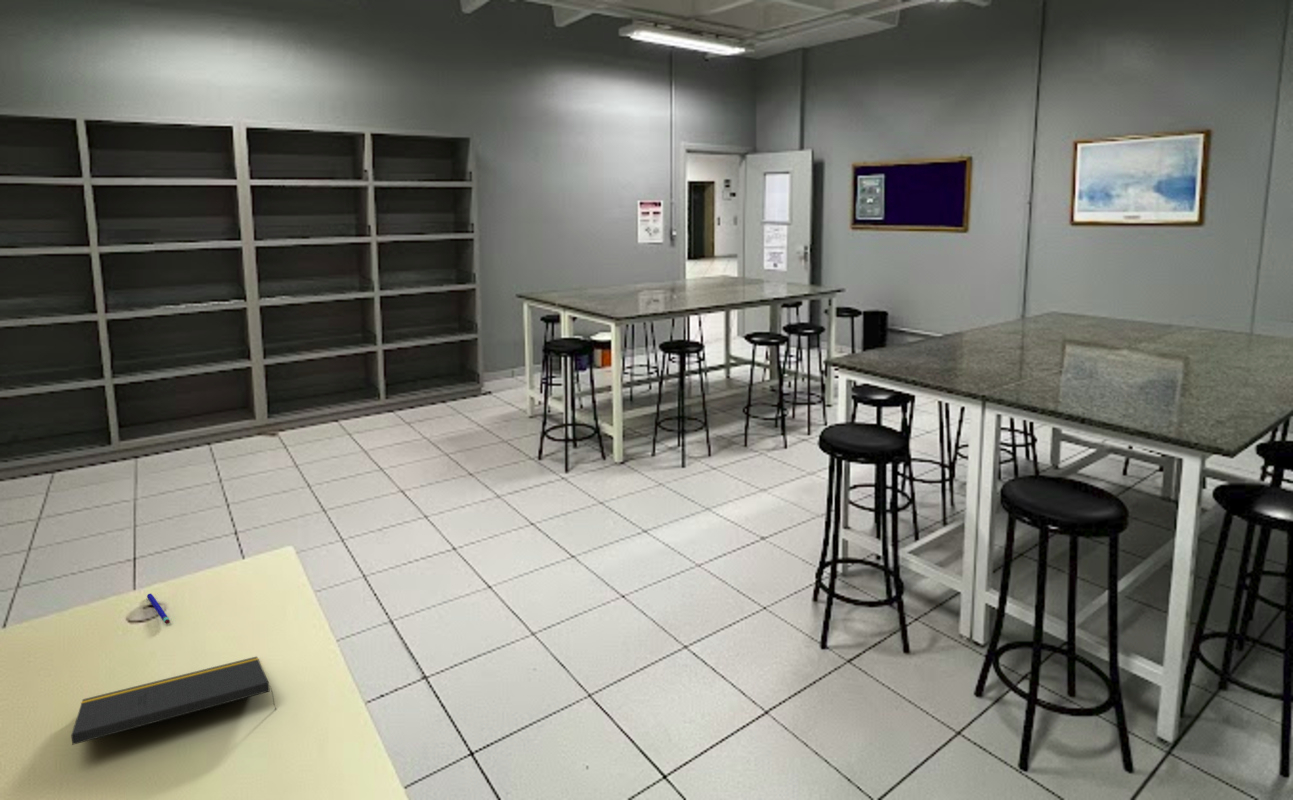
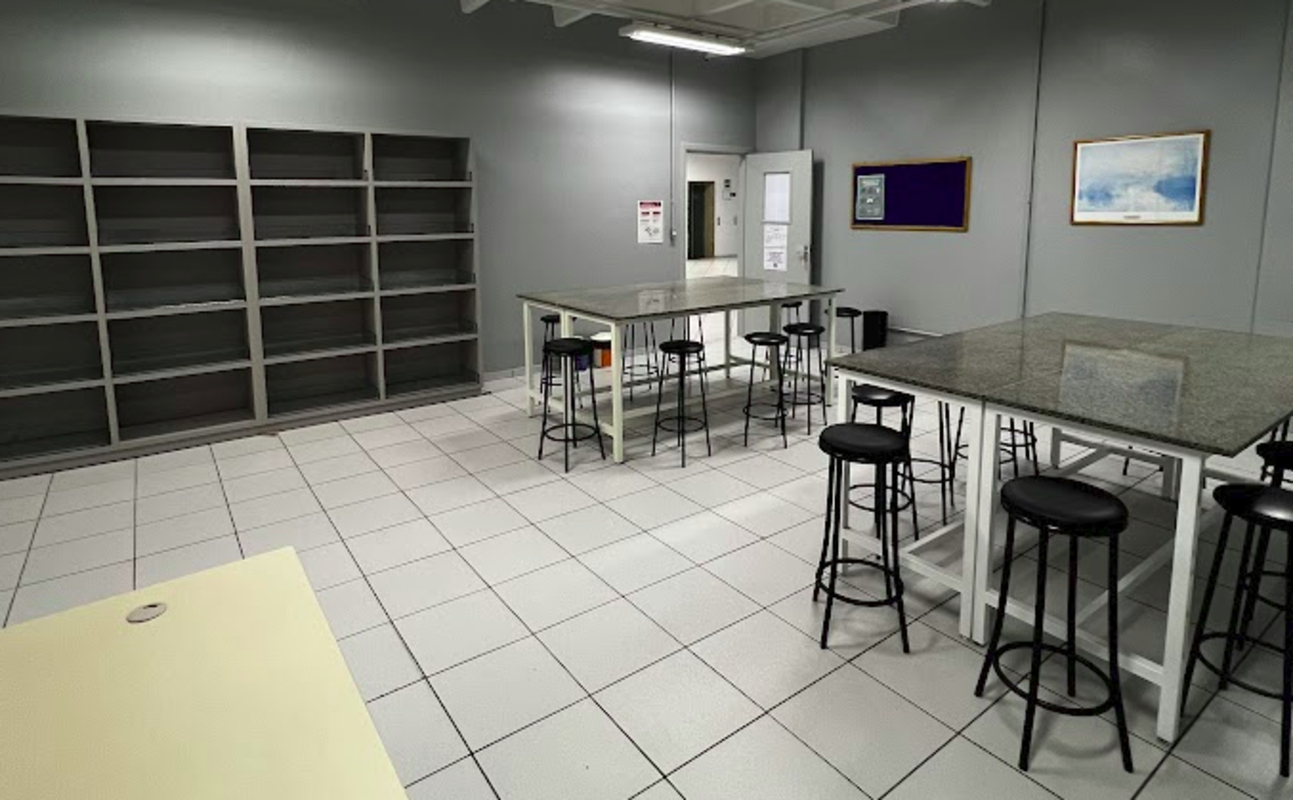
- pen [146,593,171,625]
- notepad [70,655,278,746]
